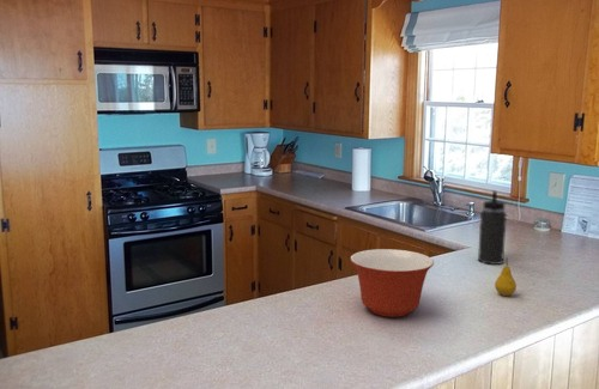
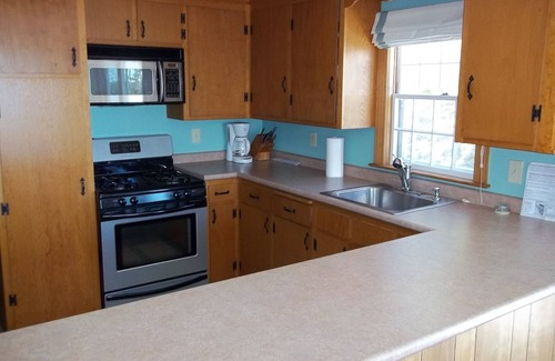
- fruit [494,256,518,297]
- mixing bowl [349,248,435,318]
- thermos bottle [477,190,508,266]
